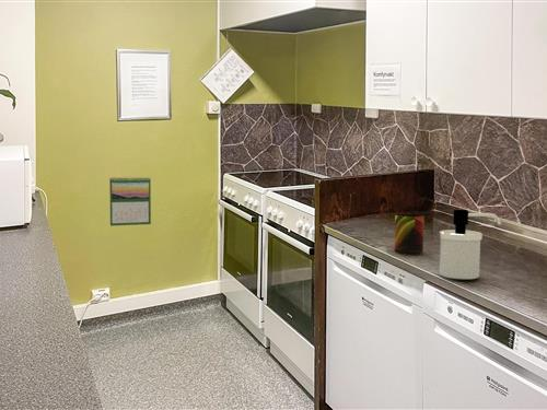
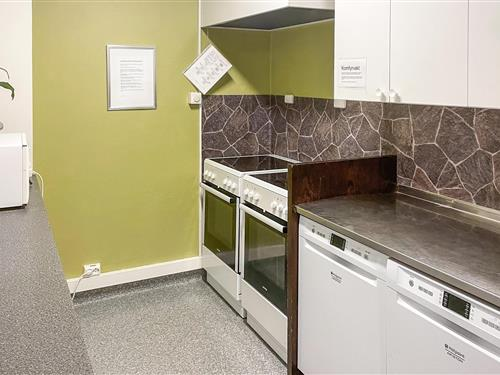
- mug [394,213,424,254]
- soap dispenser [438,209,502,280]
- calendar [108,175,152,226]
